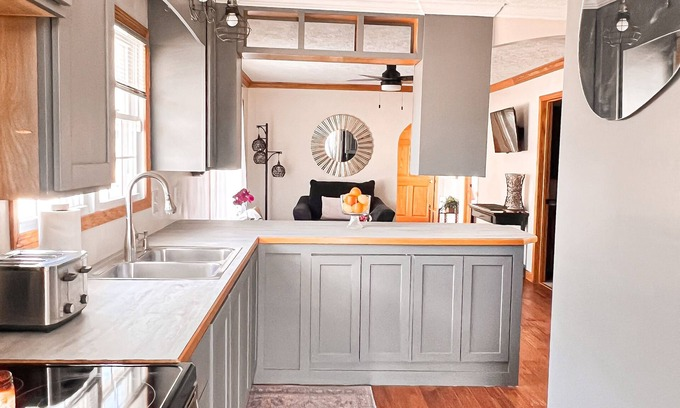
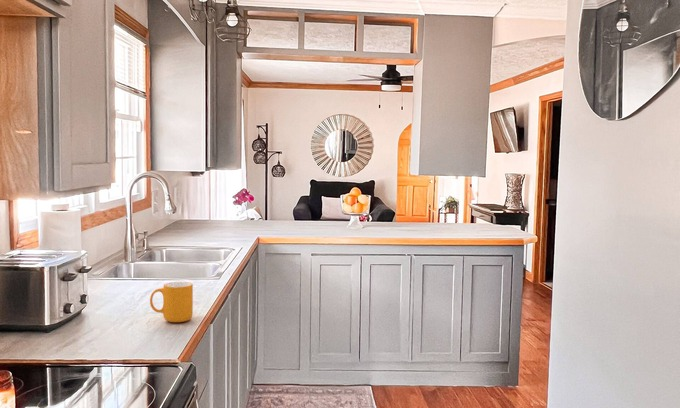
+ mug [149,281,194,323]
